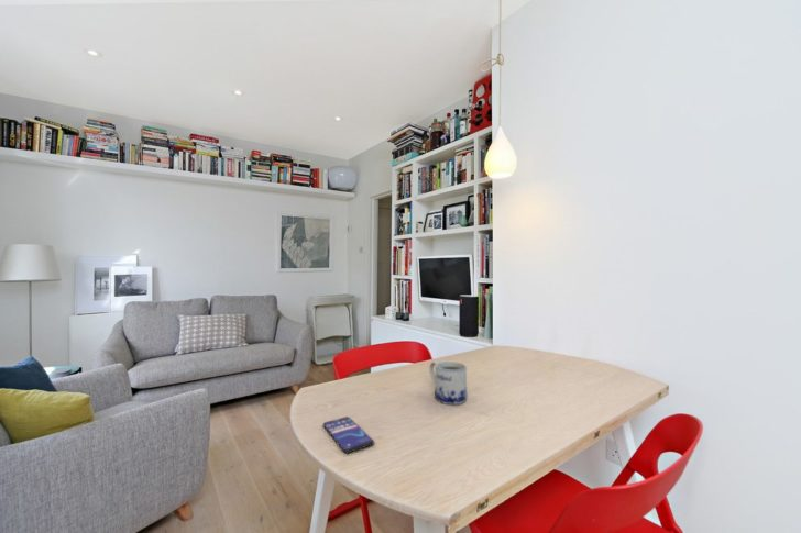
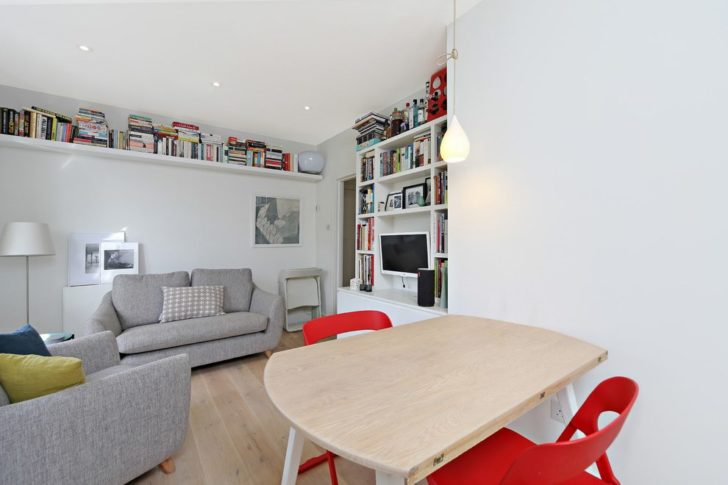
- smartphone [321,415,375,454]
- mug [428,360,469,406]
